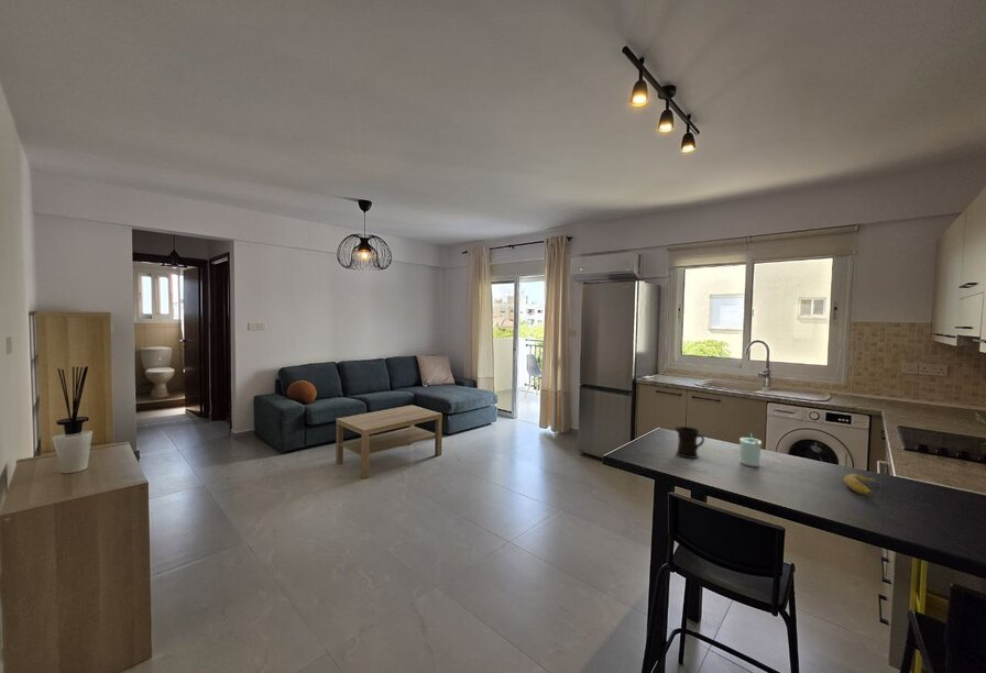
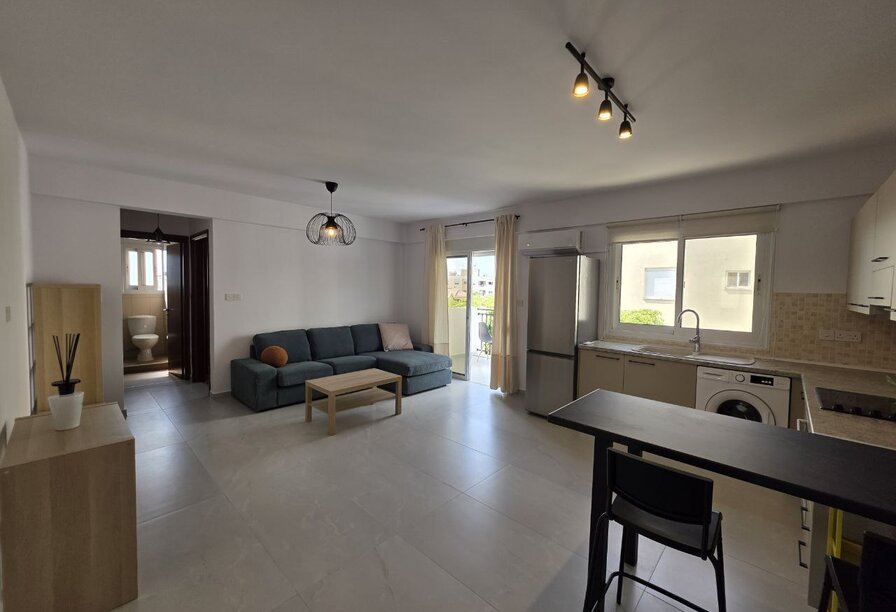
- mug [673,426,705,460]
- fruit [843,473,877,495]
- cup [740,432,763,467]
